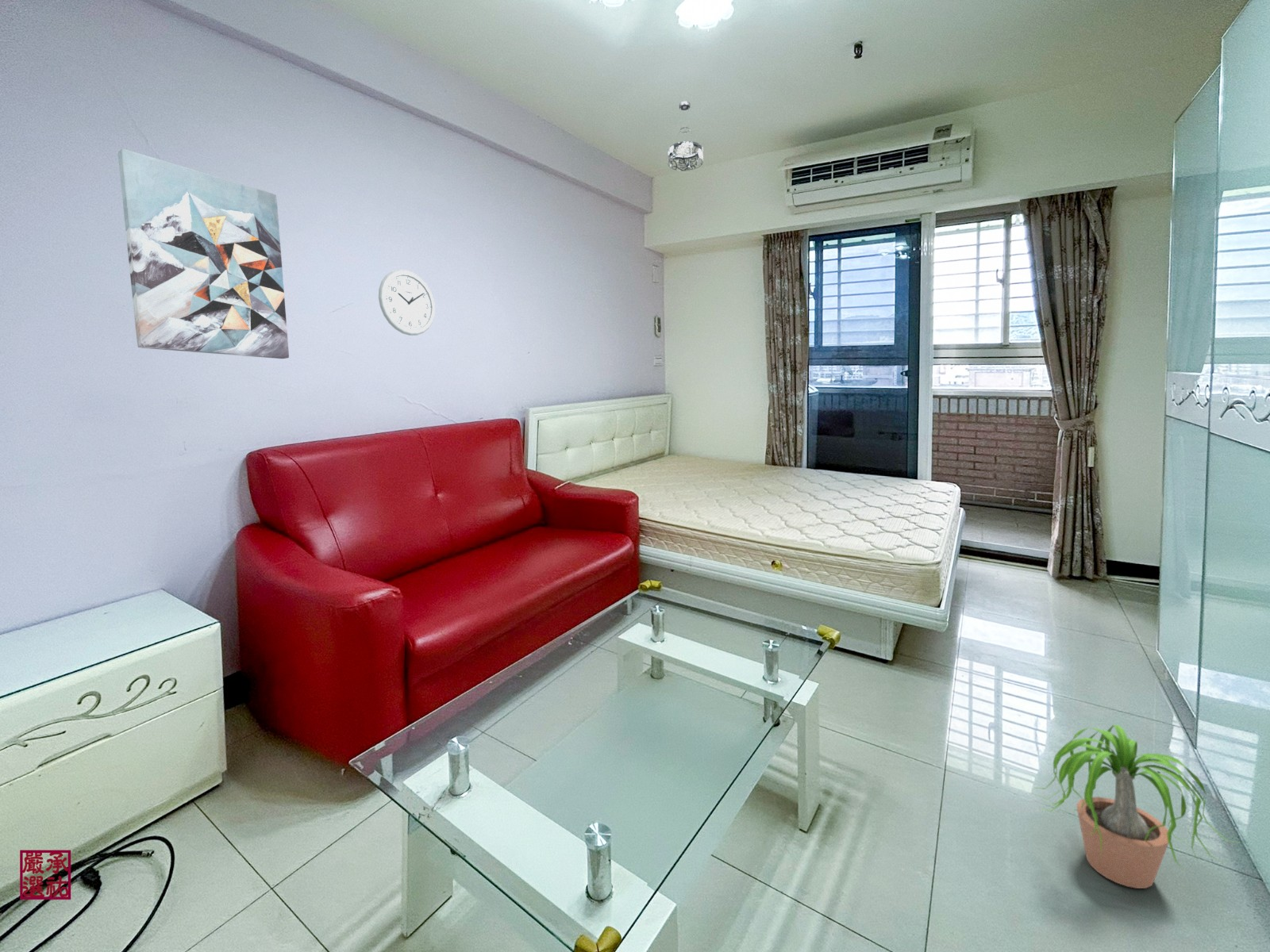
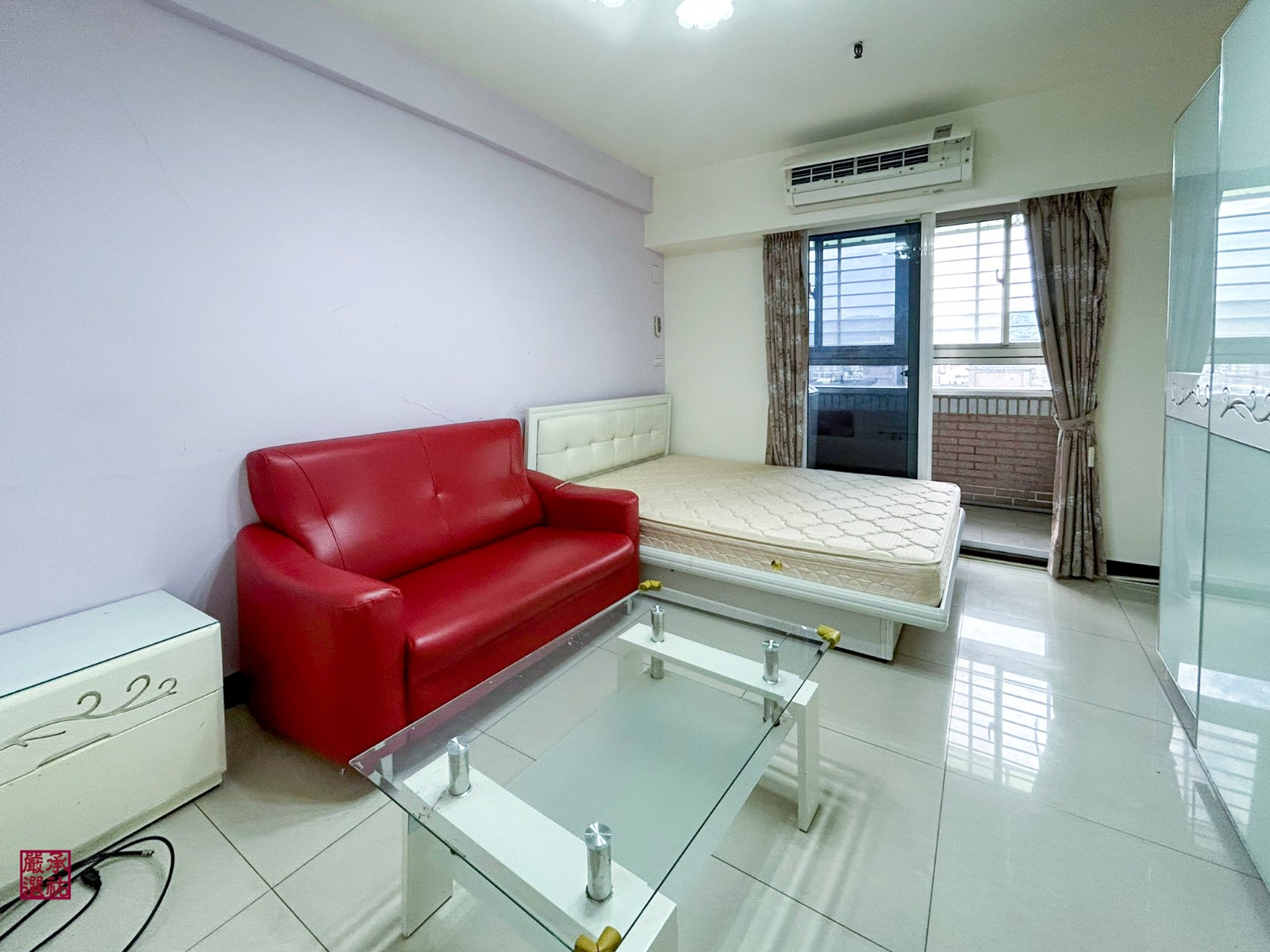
- wall clock [378,269,436,336]
- wall art [117,148,290,359]
- pendant light [667,101,704,171]
- potted plant [1033,724,1246,889]
